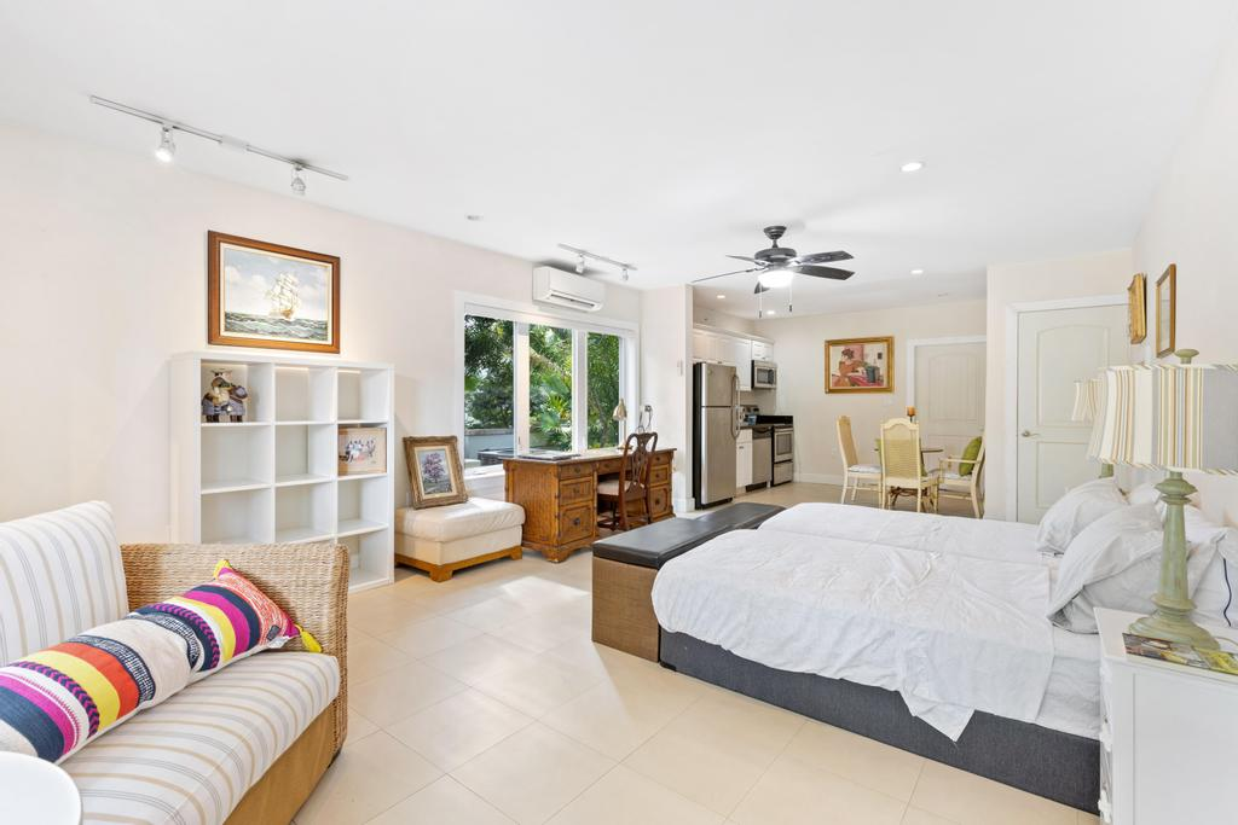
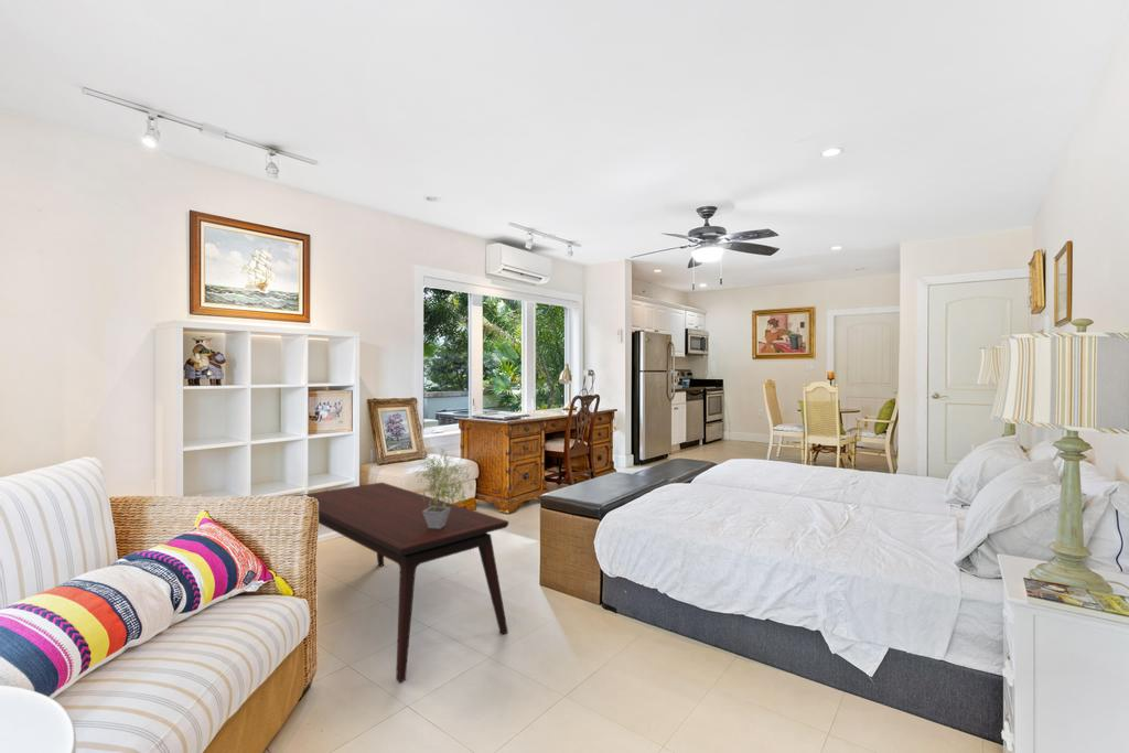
+ potted plant [411,447,474,529]
+ coffee table [294,481,509,684]
